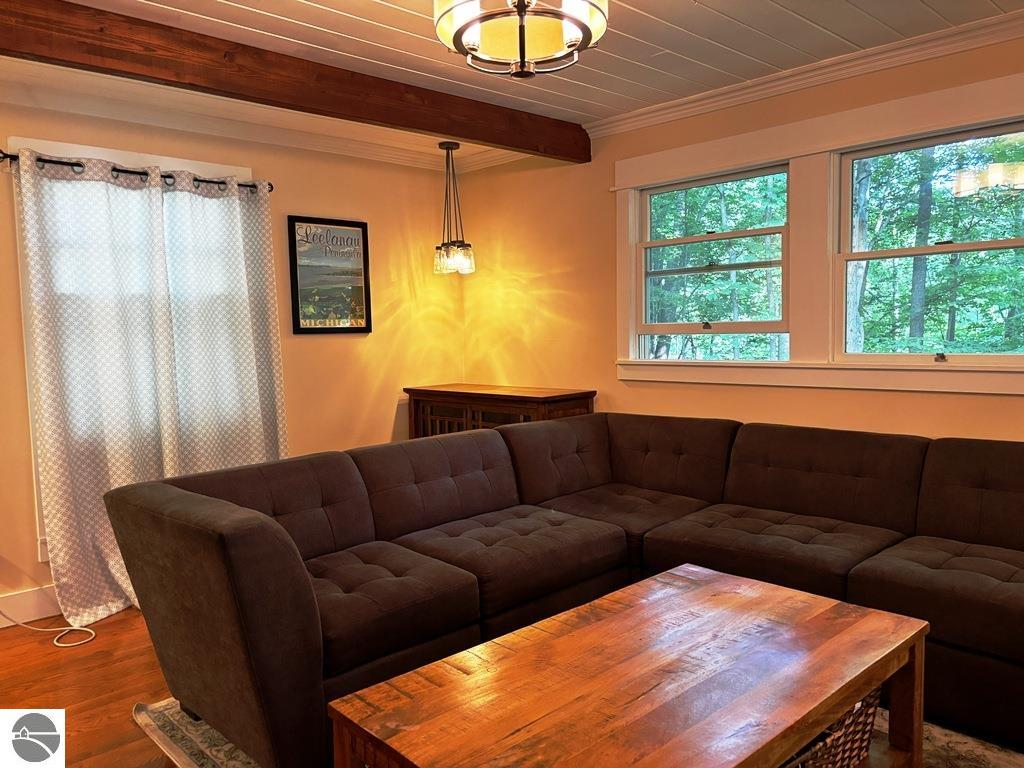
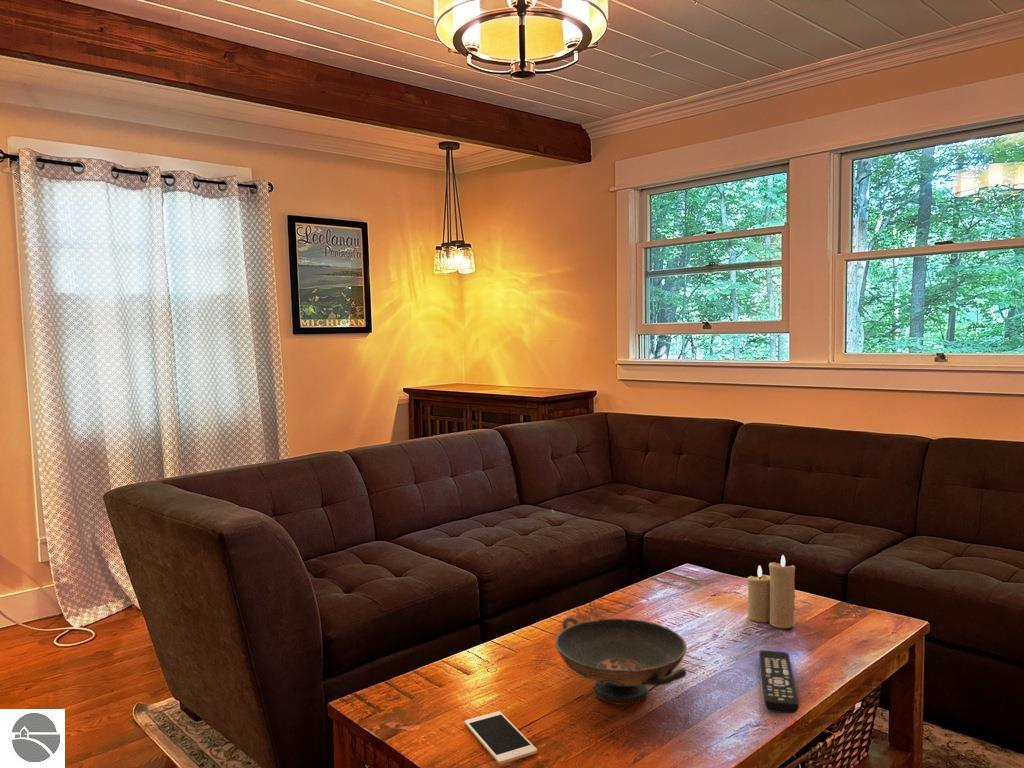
+ remote control [758,649,800,714]
+ cell phone [464,711,538,765]
+ candle [746,554,796,629]
+ decorative bowl [554,616,688,706]
